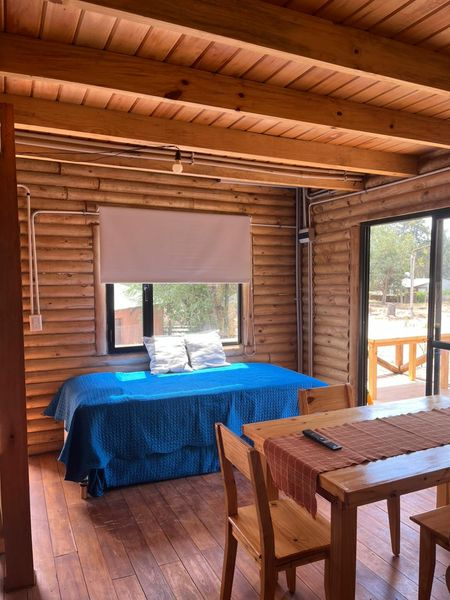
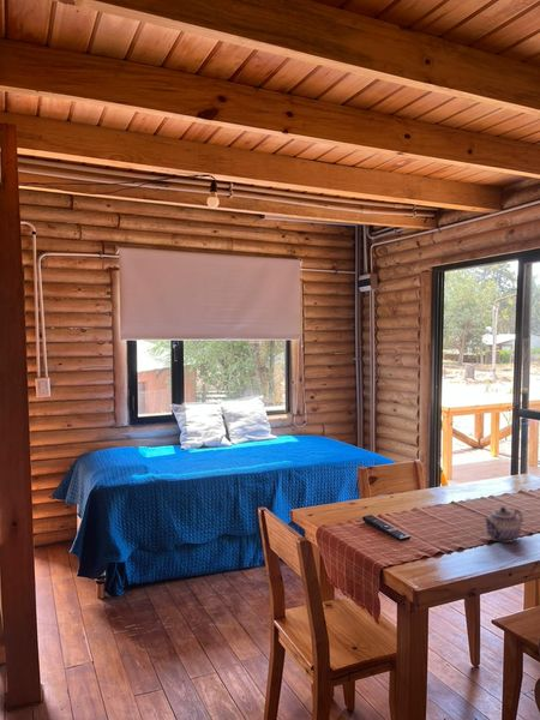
+ teapot [482,505,523,544]
